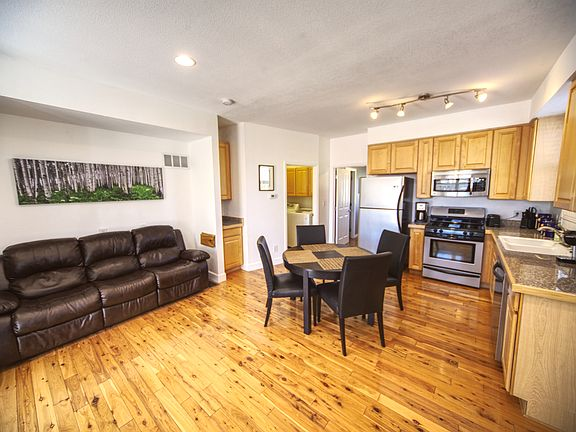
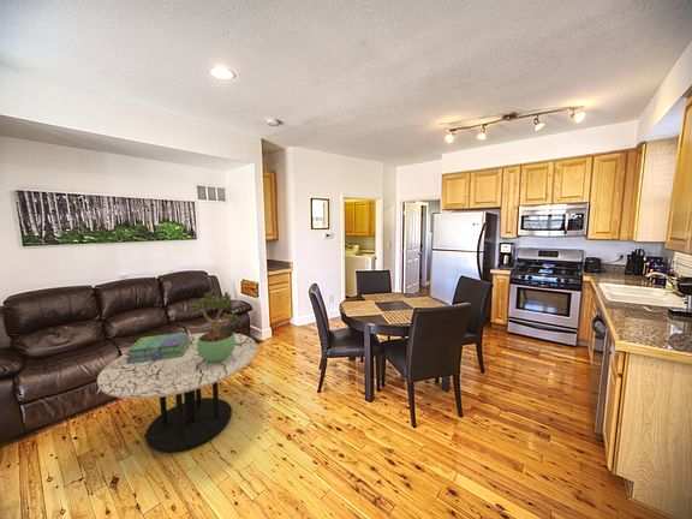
+ coffee table [96,332,258,453]
+ potted plant [189,290,240,362]
+ stack of books [126,332,190,364]
